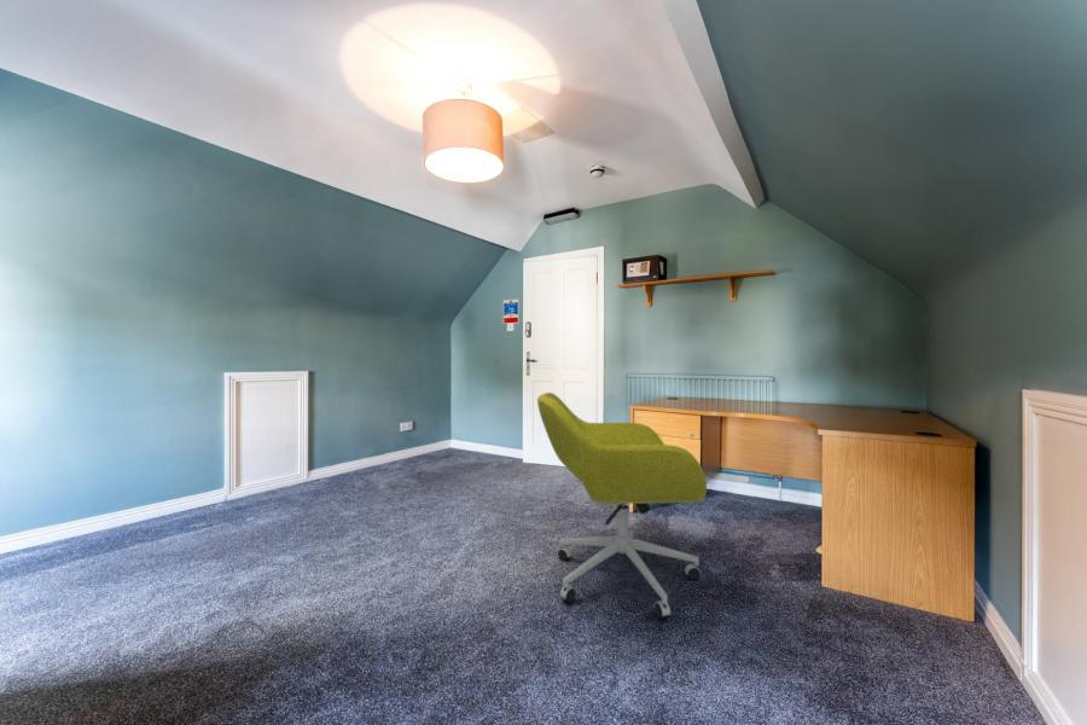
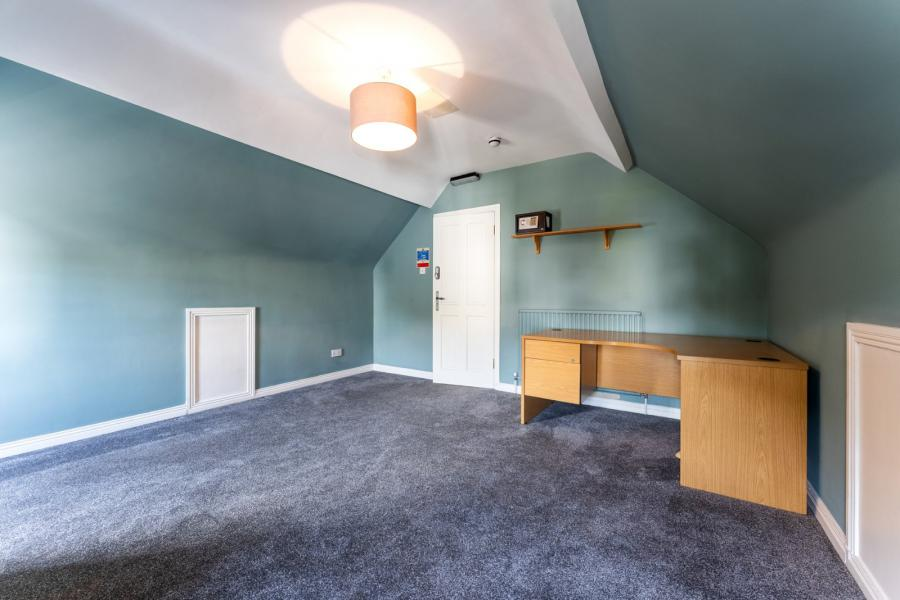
- office chair [536,392,708,620]
